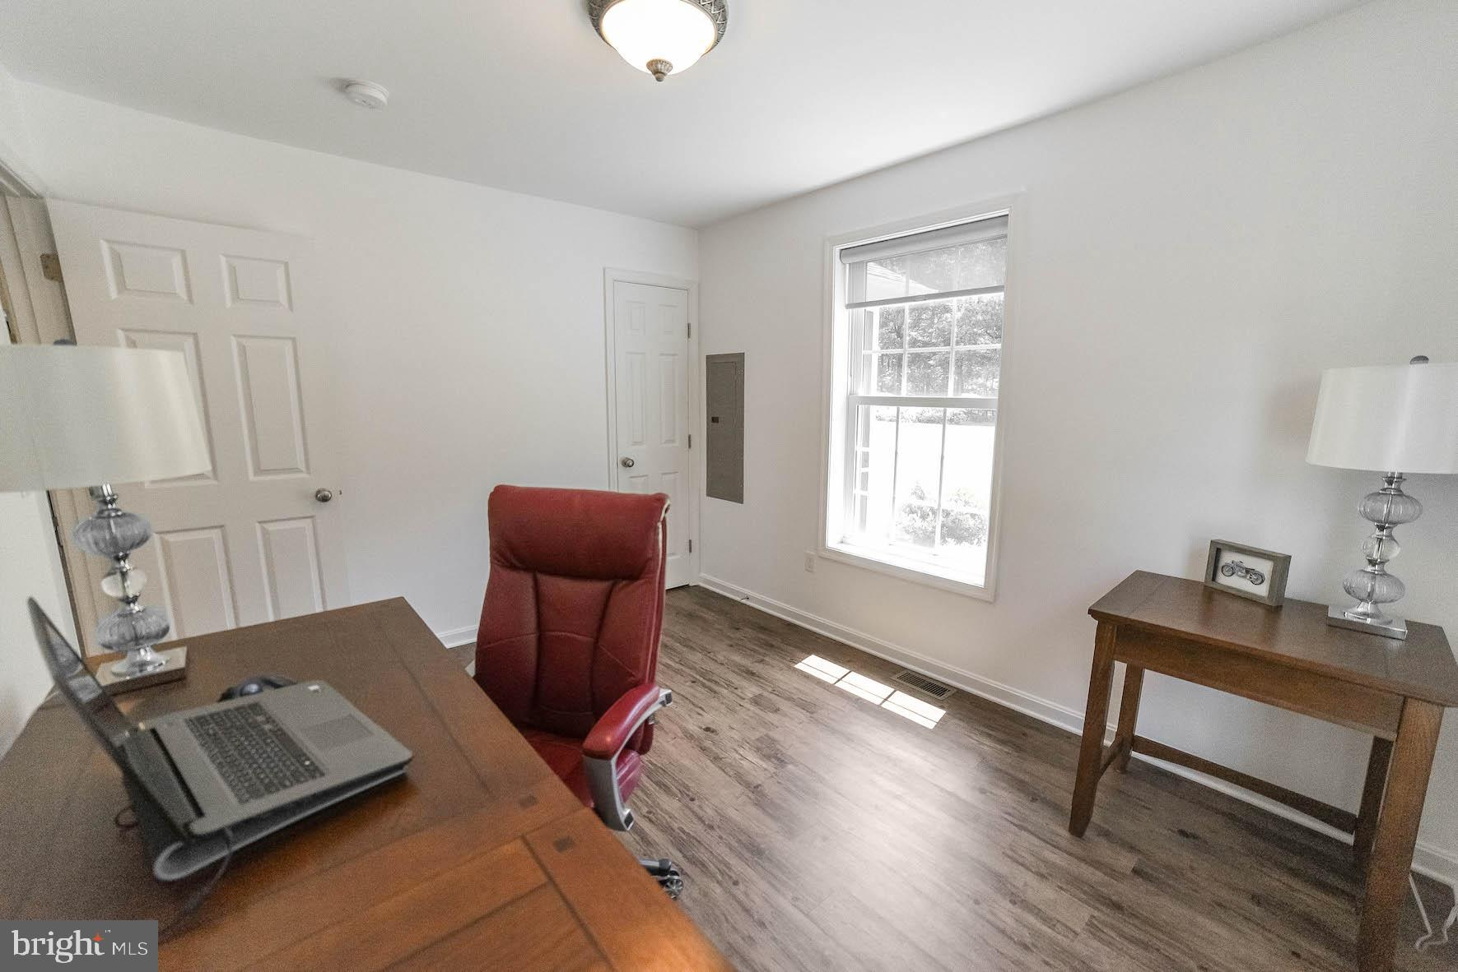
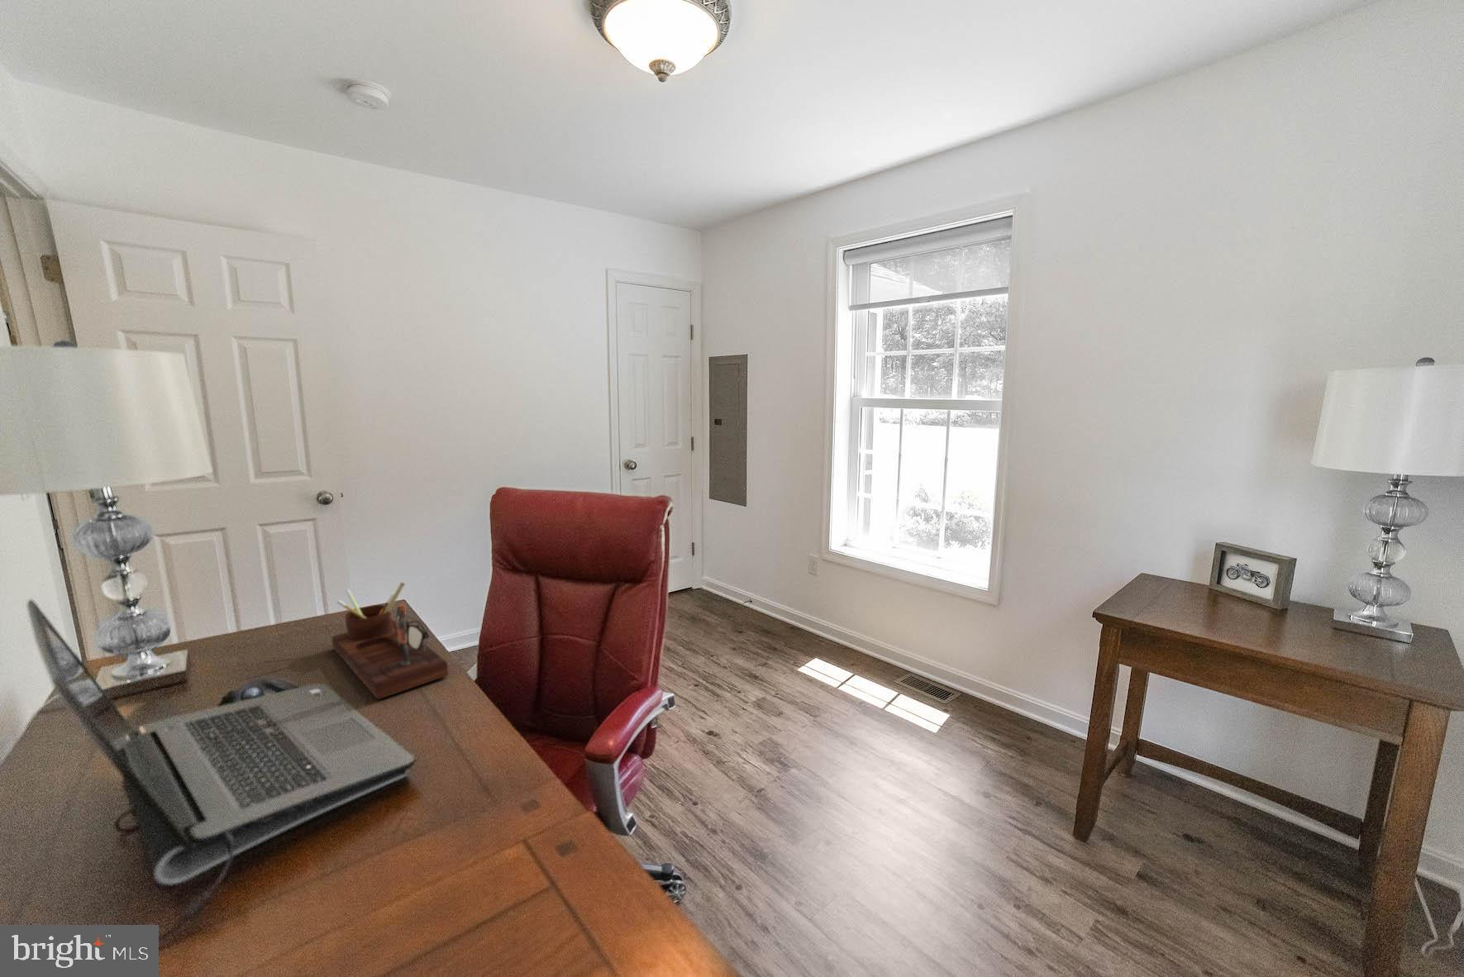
+ desk organizer [331,582,449,700]
